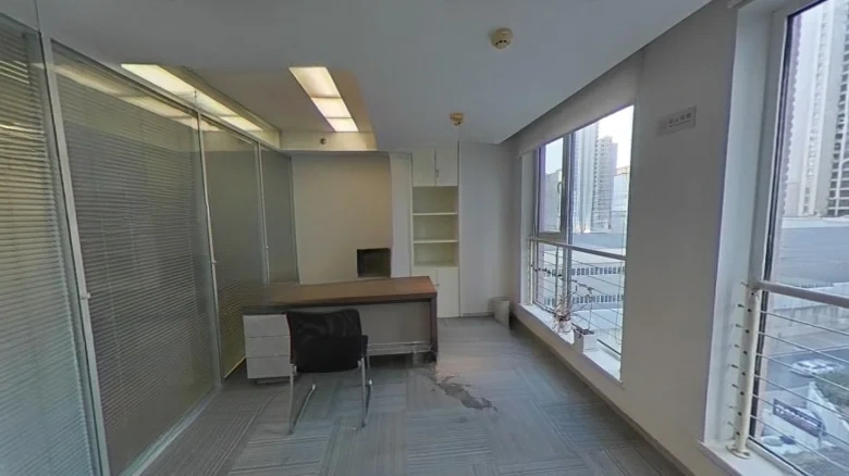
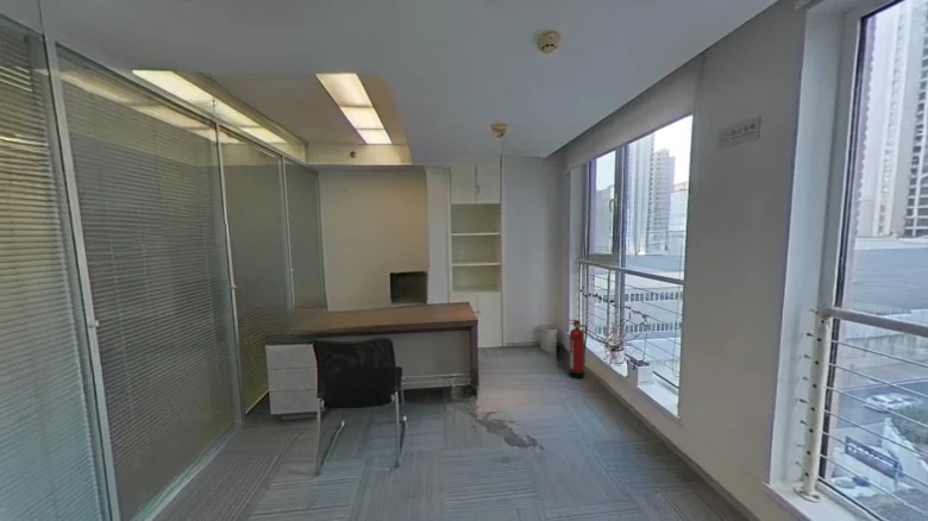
+ fire extinguisher [568,319,589,379]
